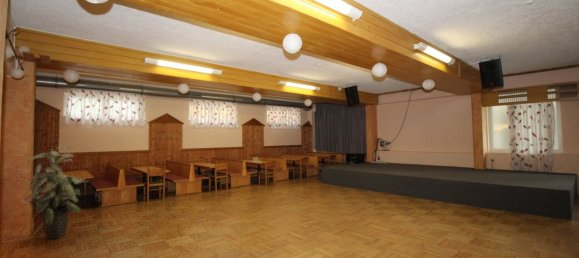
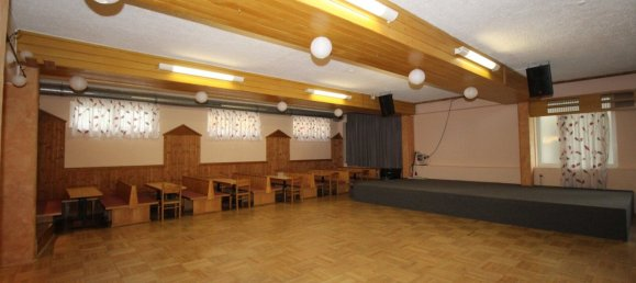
- indoor plant [22,145,86,240]
